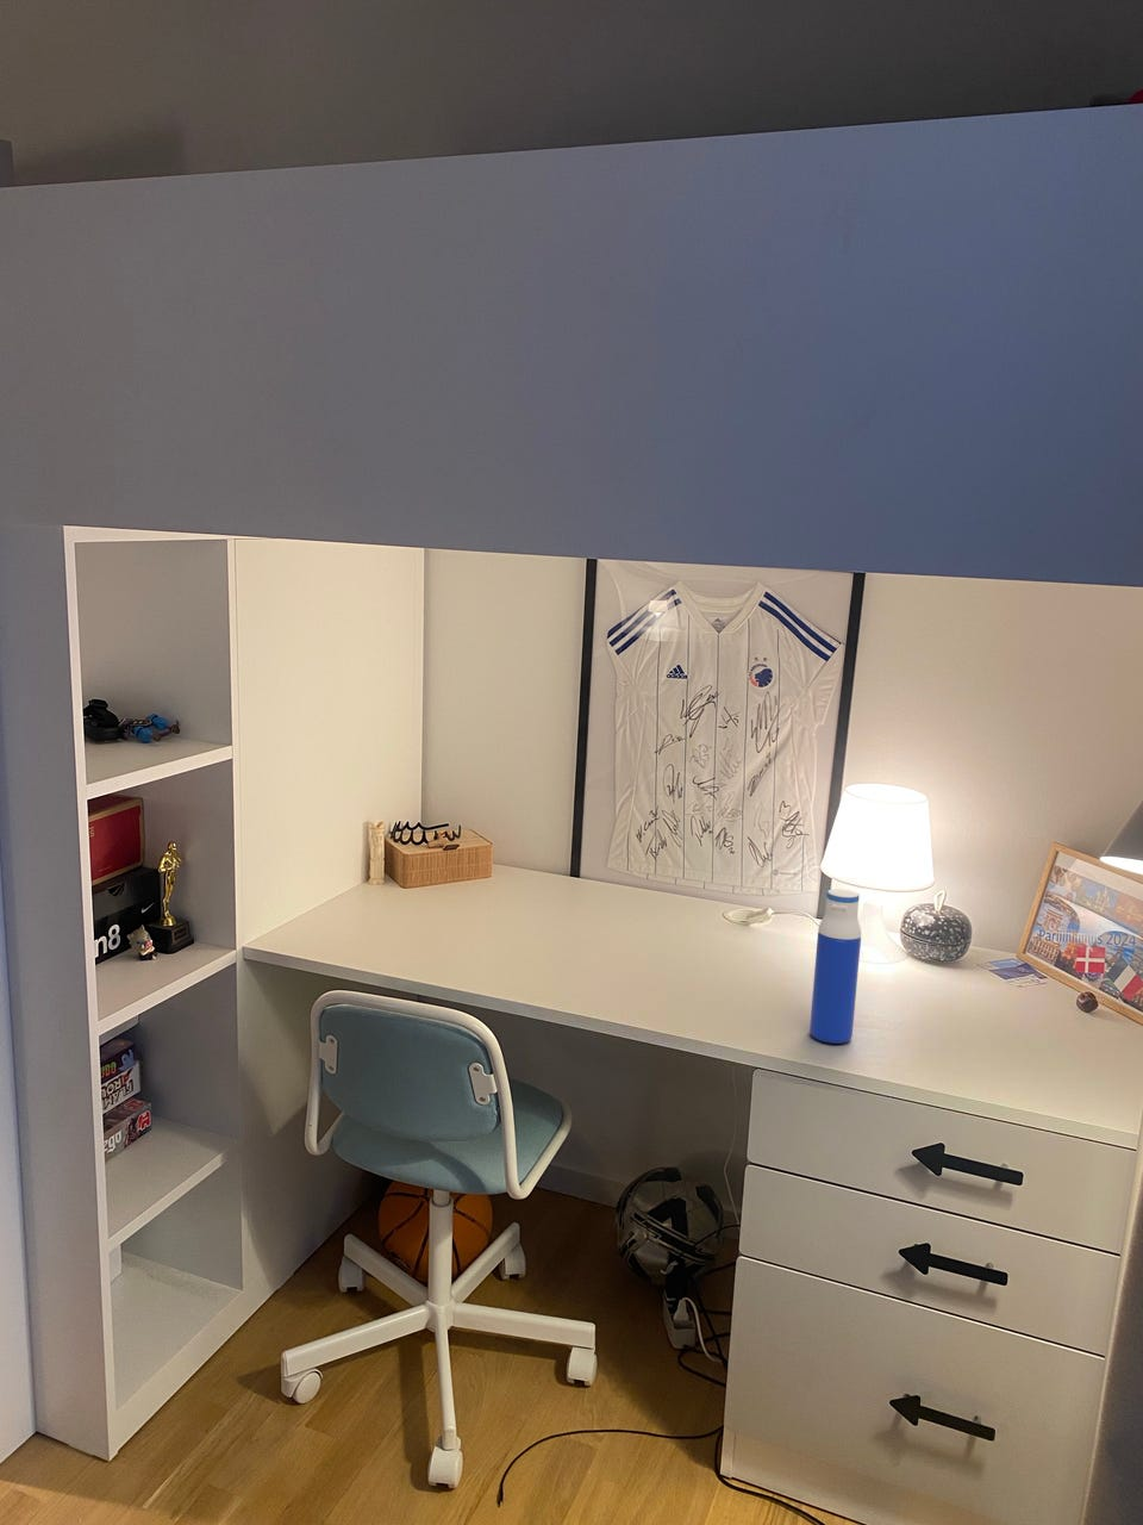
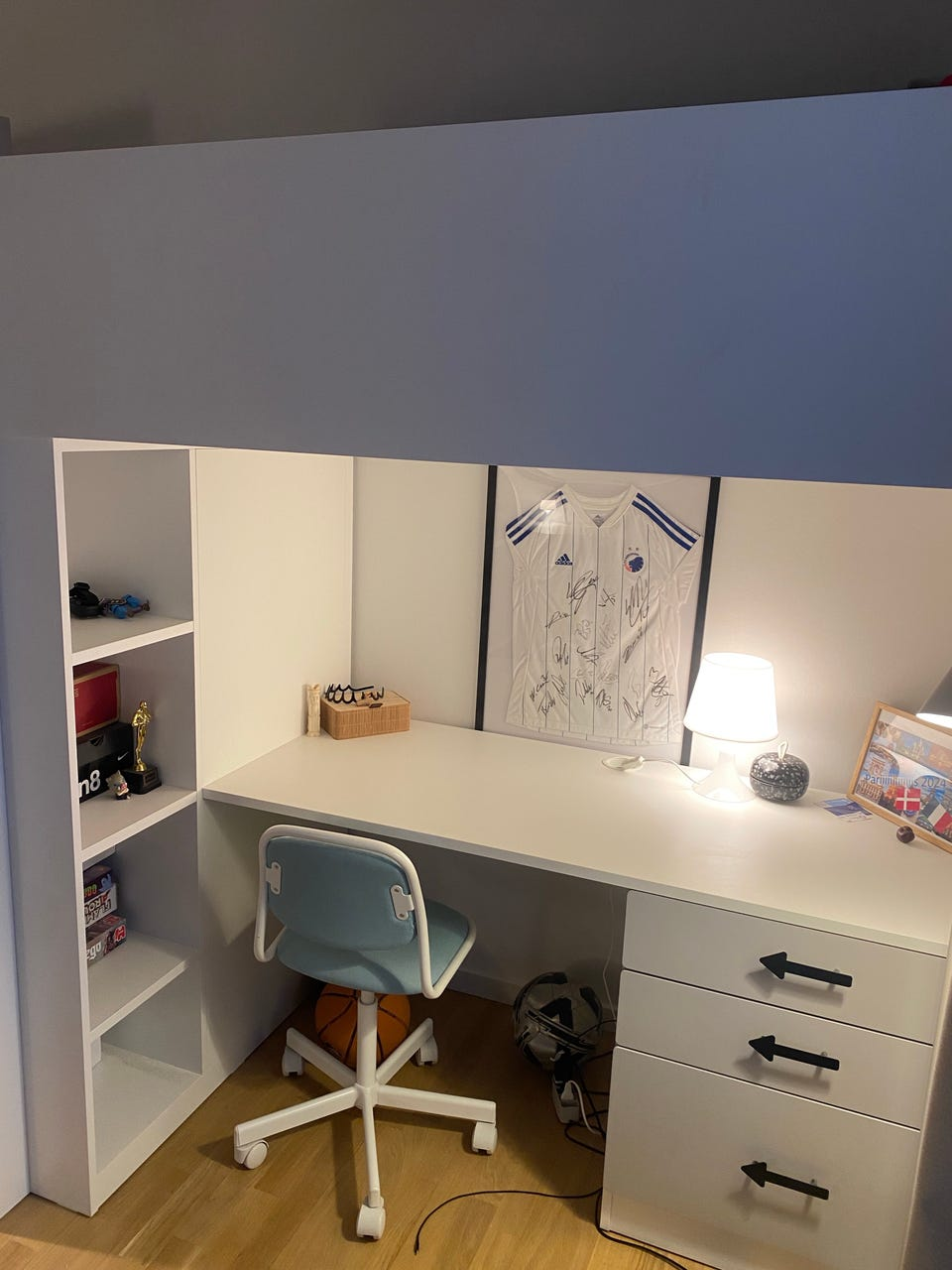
- water bottle [808,887,862,1045]
